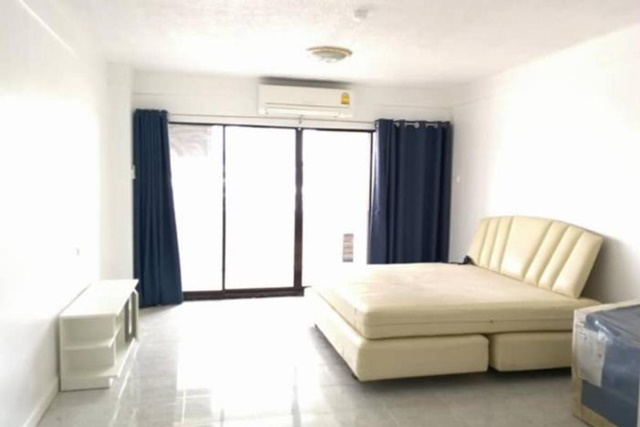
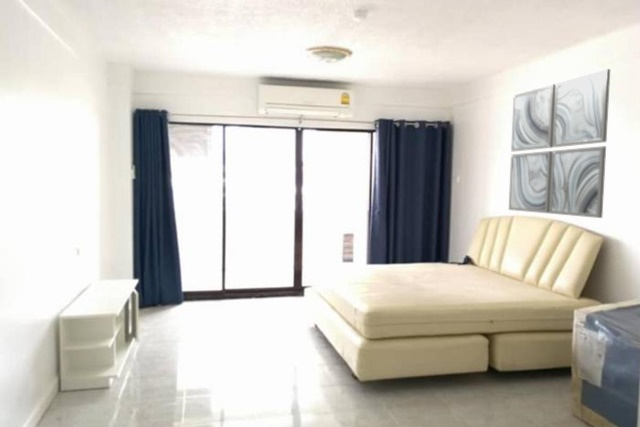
+ wall art [508,68,611,219]
